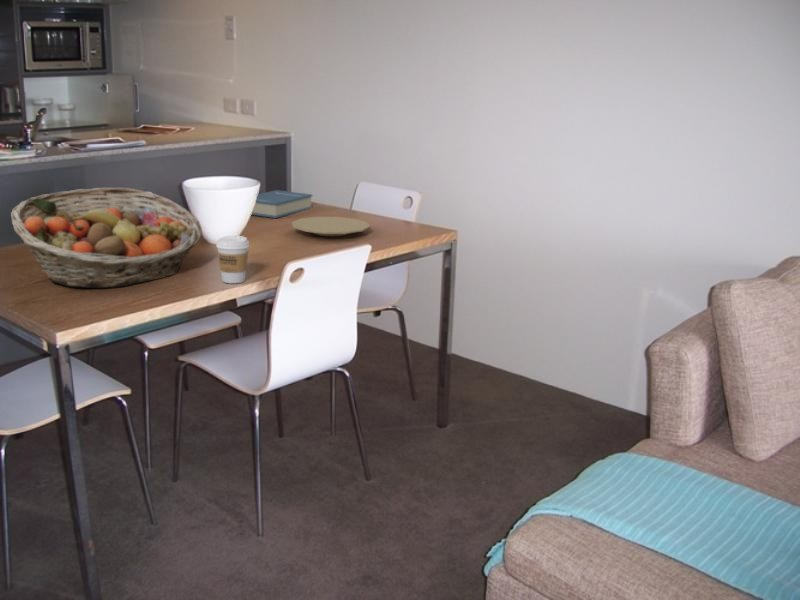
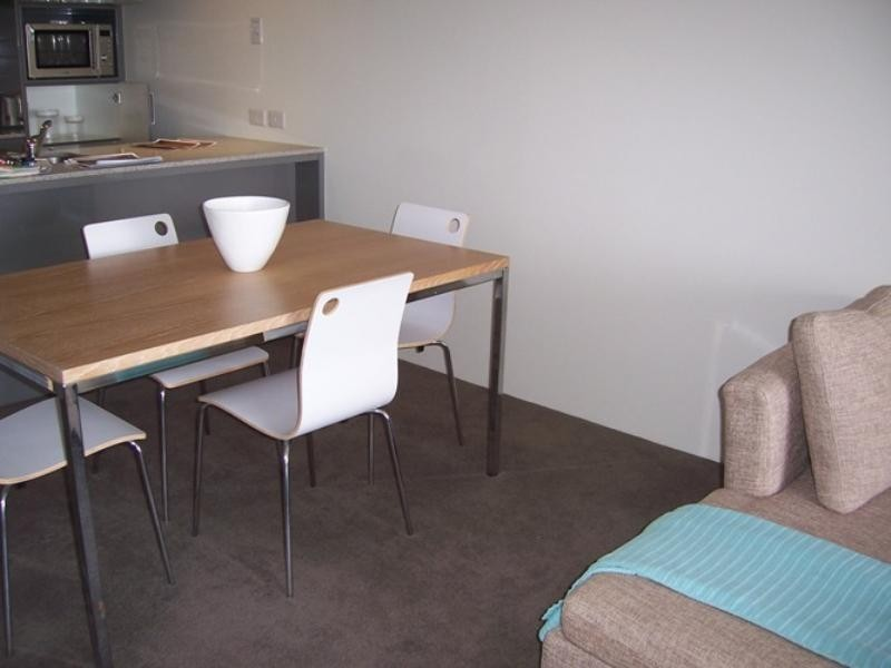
- coffee cup [215,235,250,284]
- hardback book [251,189,313,219]
- fruit basket [10,187,204,289]
- plate [291,216,371,237]
